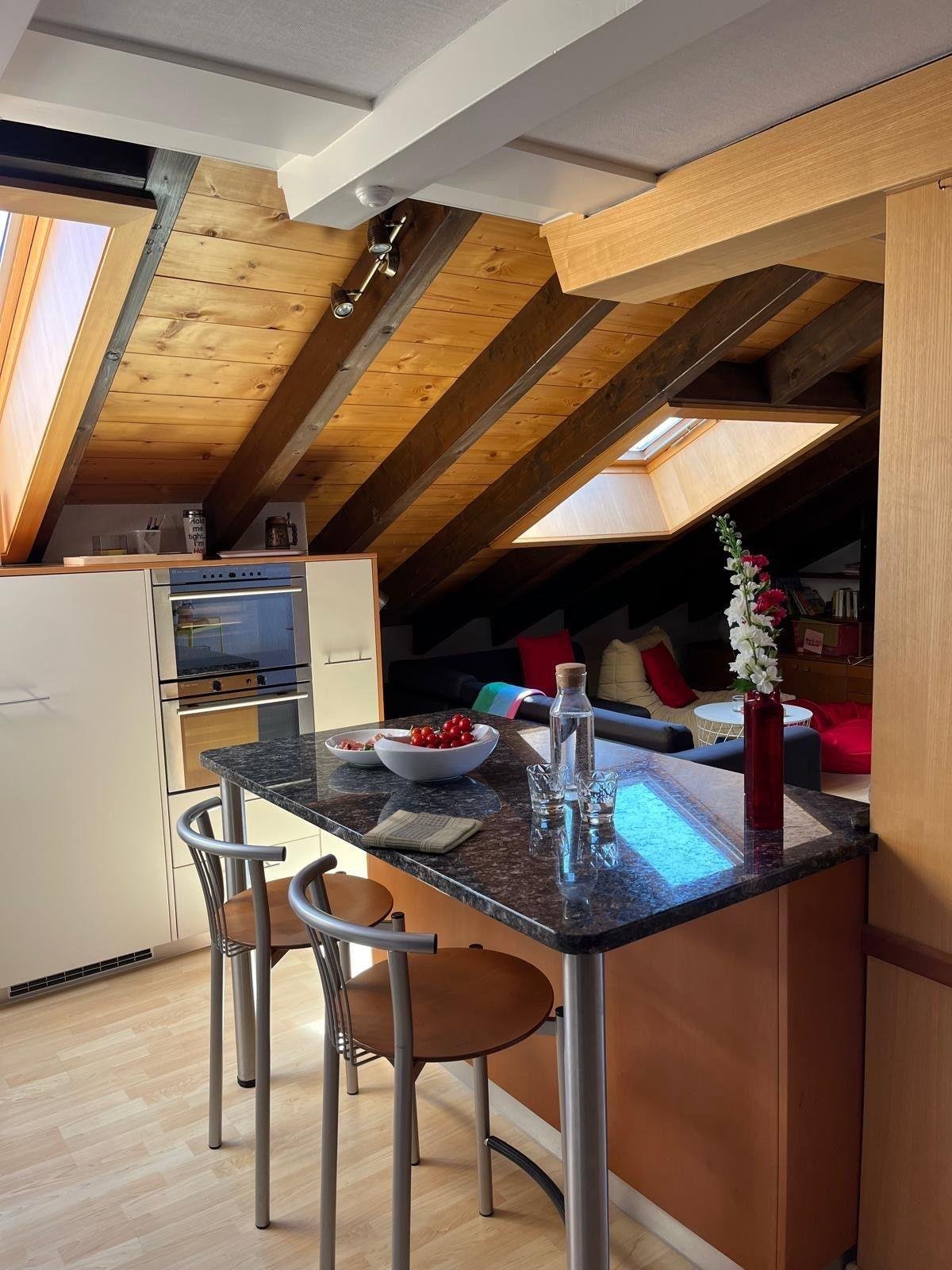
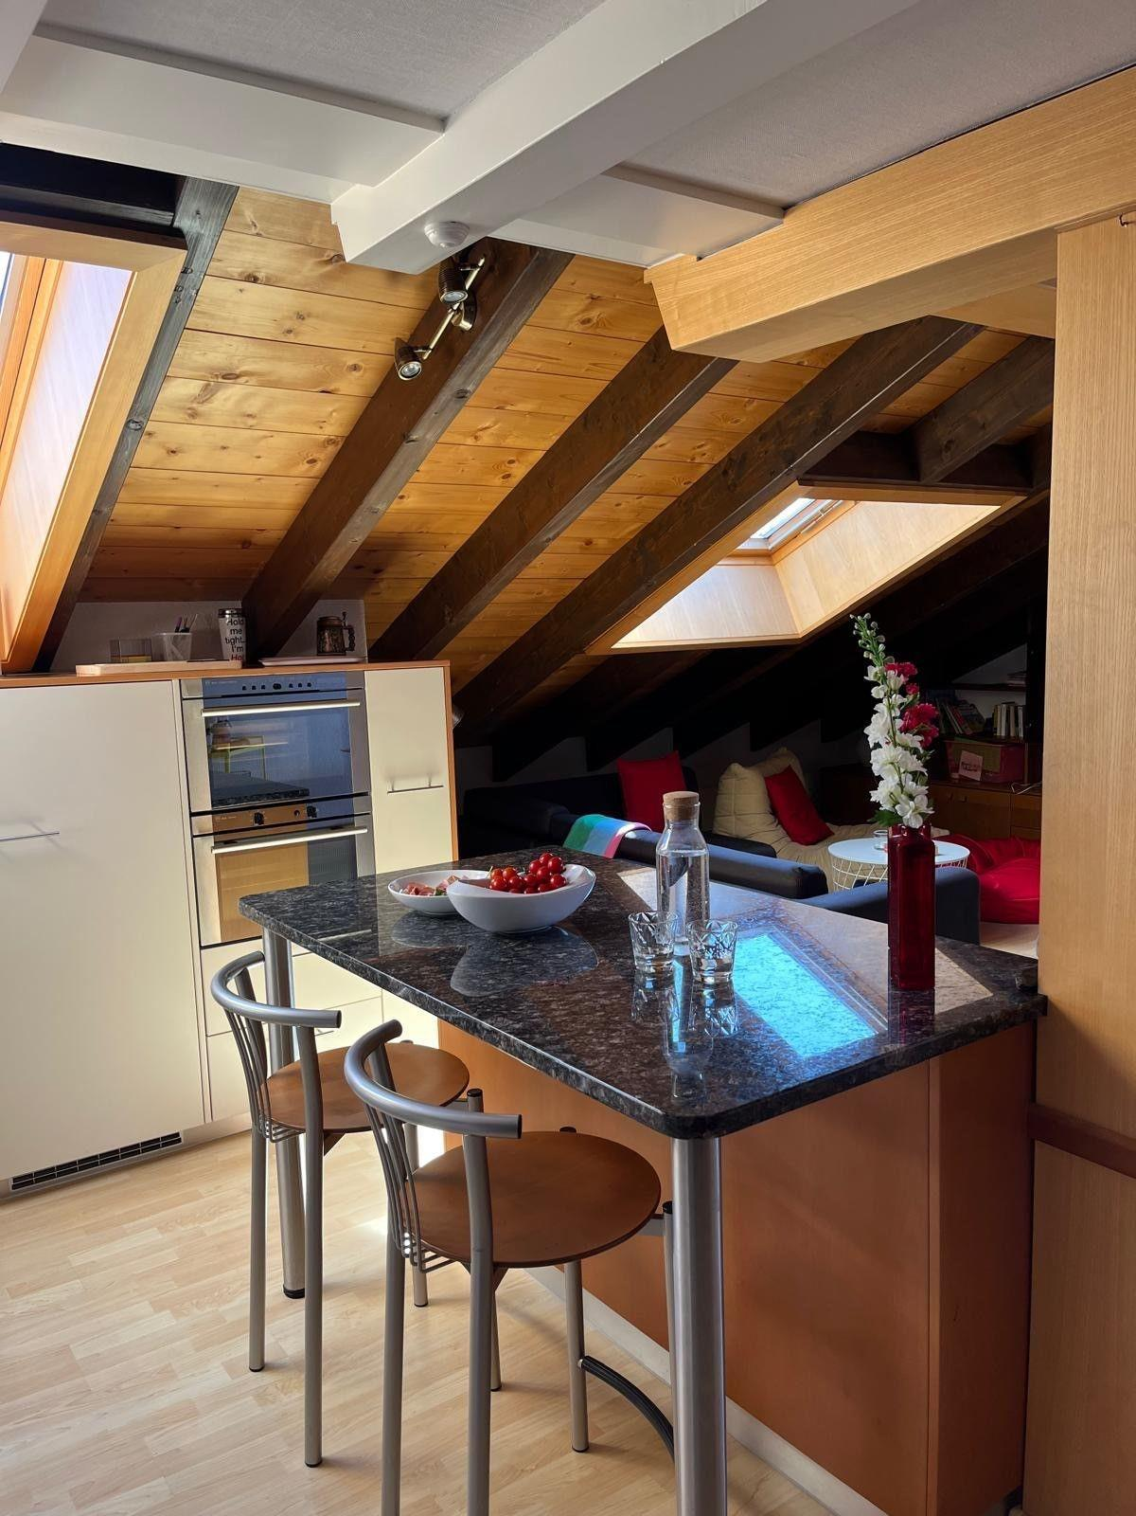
- dish towel [360,809,484,854]
